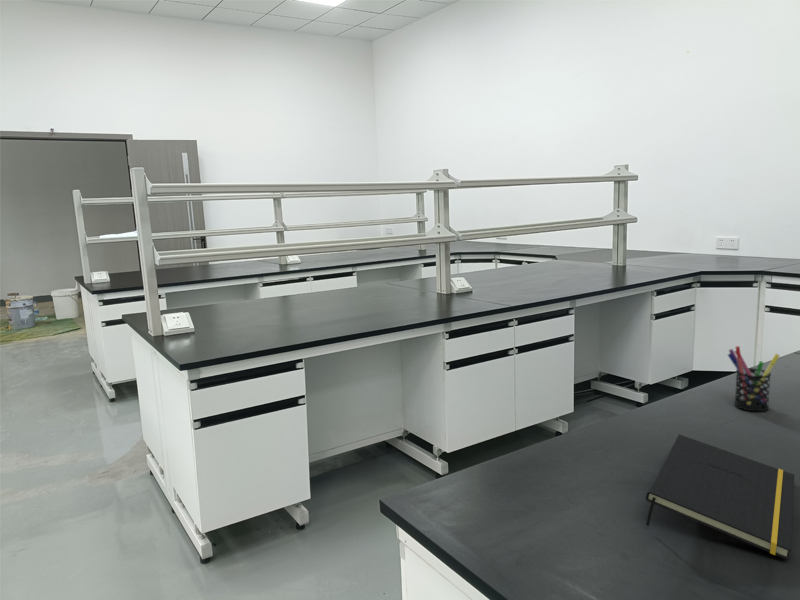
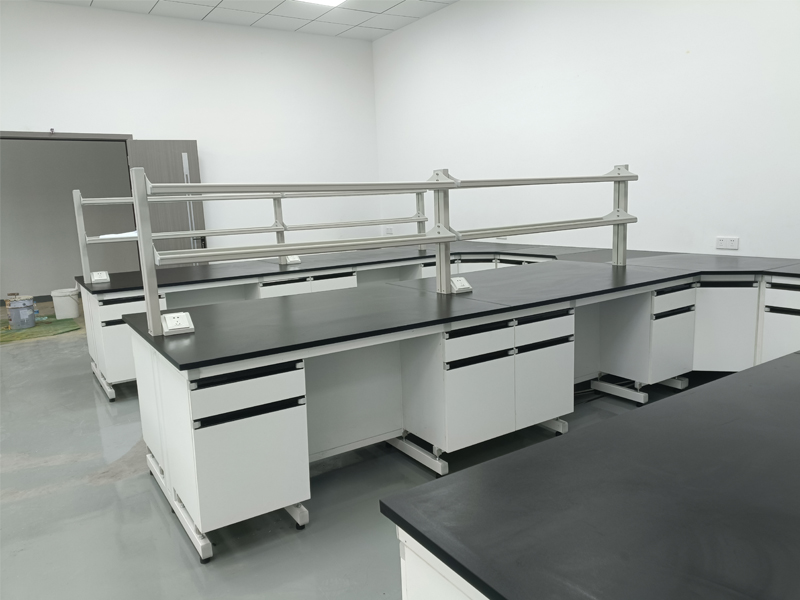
- notepad [645,434,795,561]
- pen holder [727,345,781,412]
